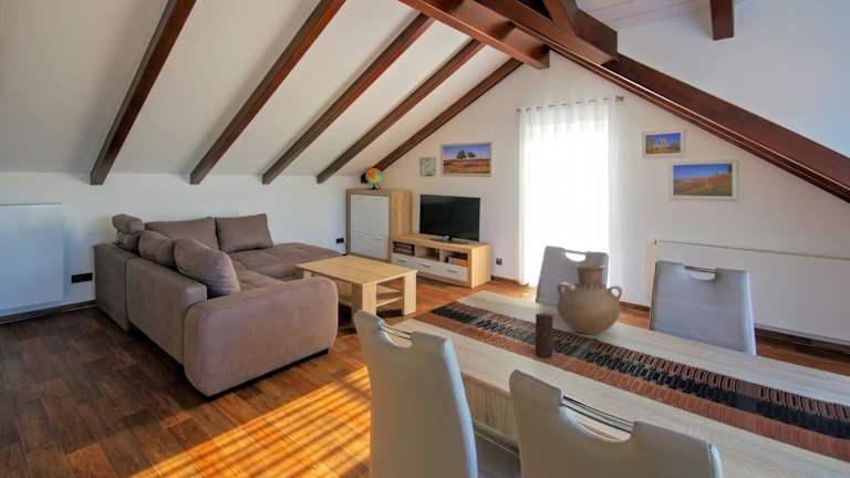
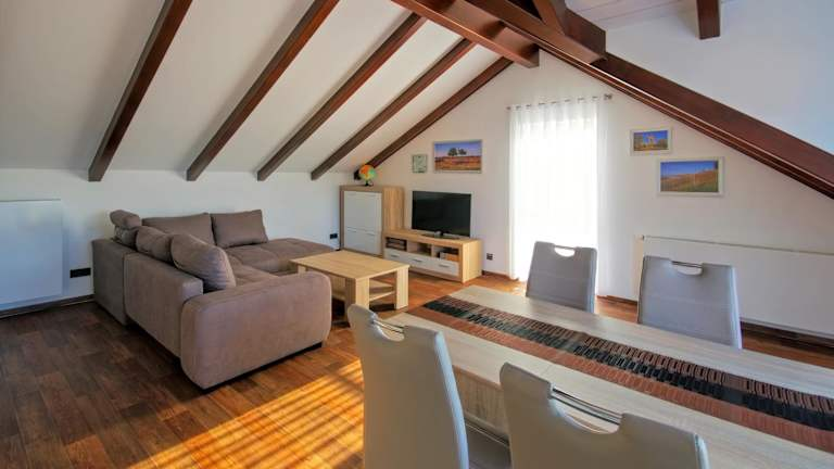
- vase [556,263,623,335]
- candle [535,312,554,358]
